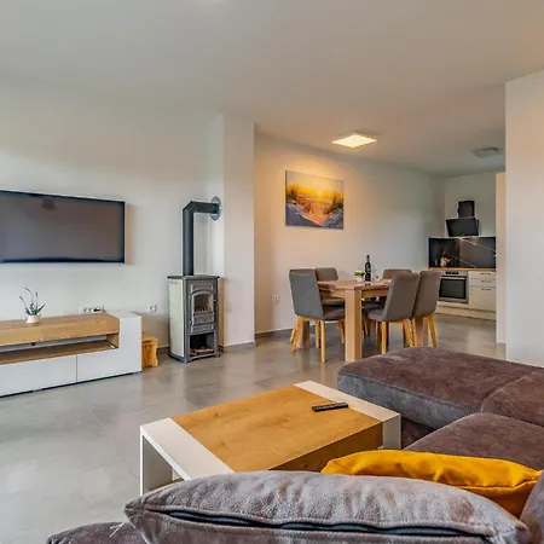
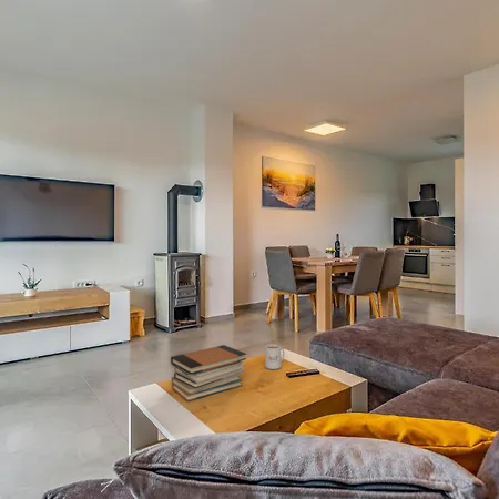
+ book stack [170,344,247,403]
+ mug [264,343,286,370]
